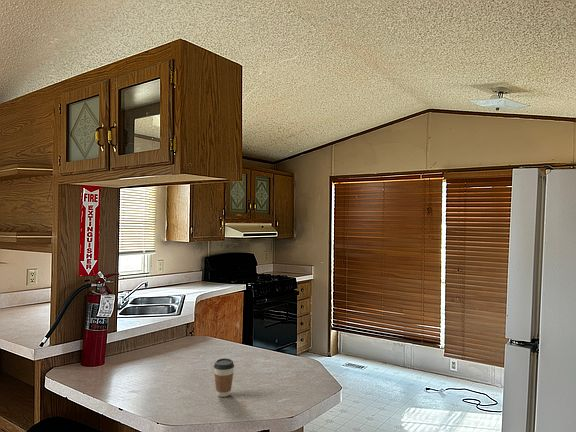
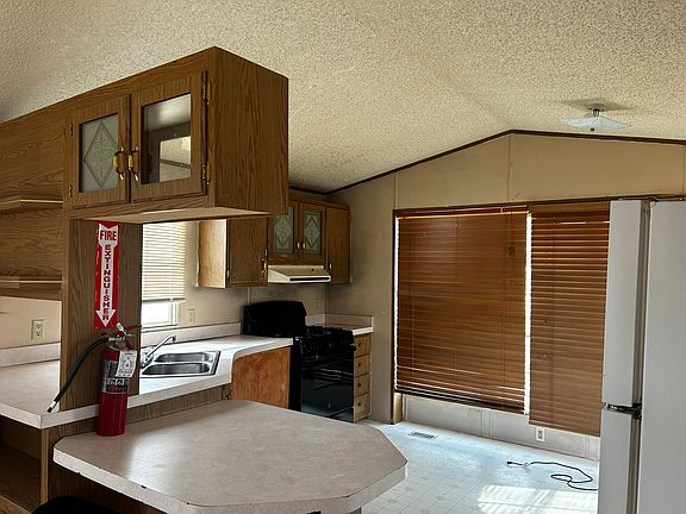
- coffee cup [213,357,235,398]
